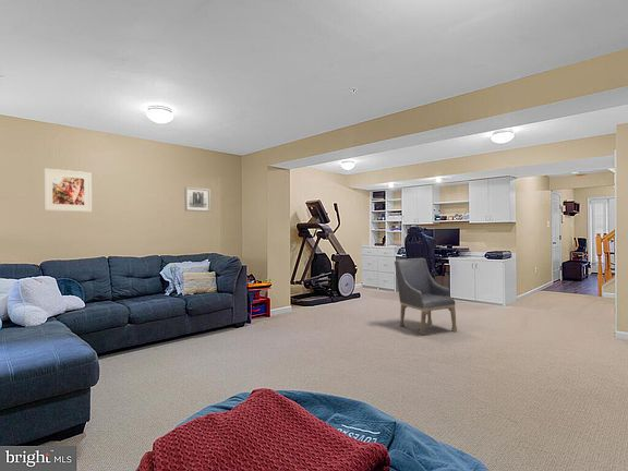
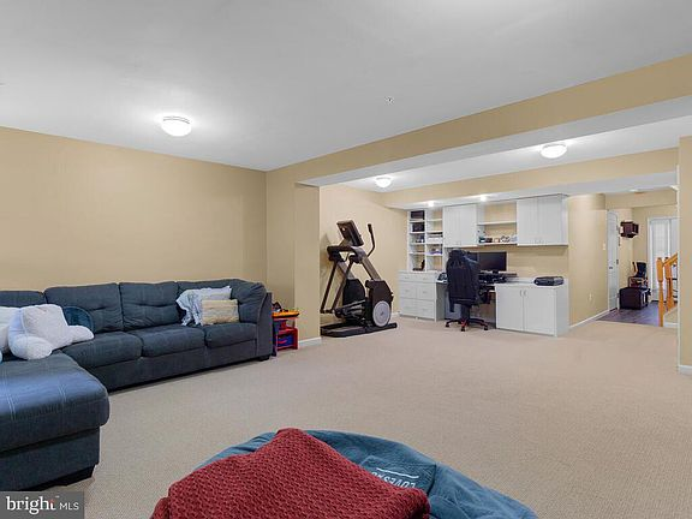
- wall art [184,186,212,213]
- armchair [394,257,458,336]
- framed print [43,168,93,213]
